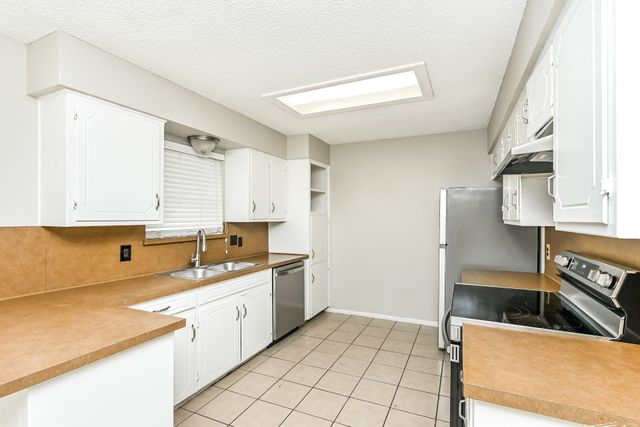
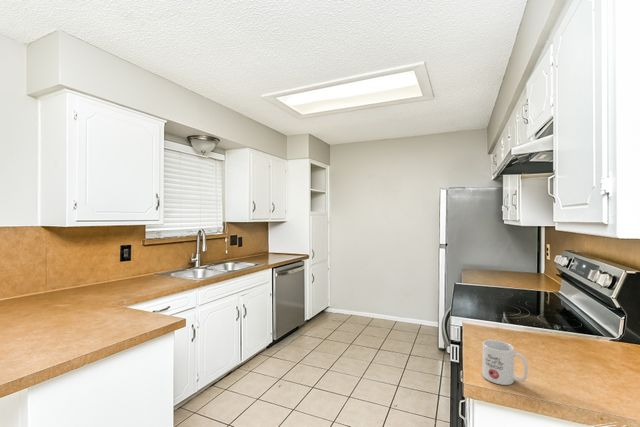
+ mug [482,339,529,386]
